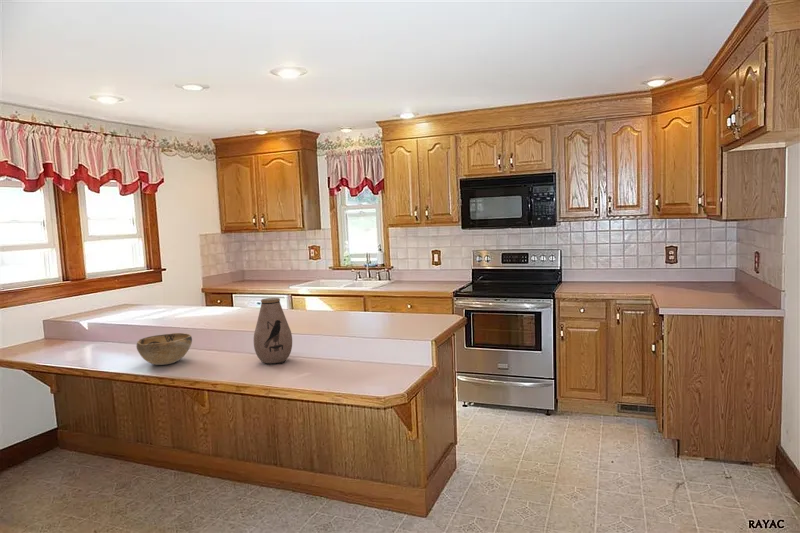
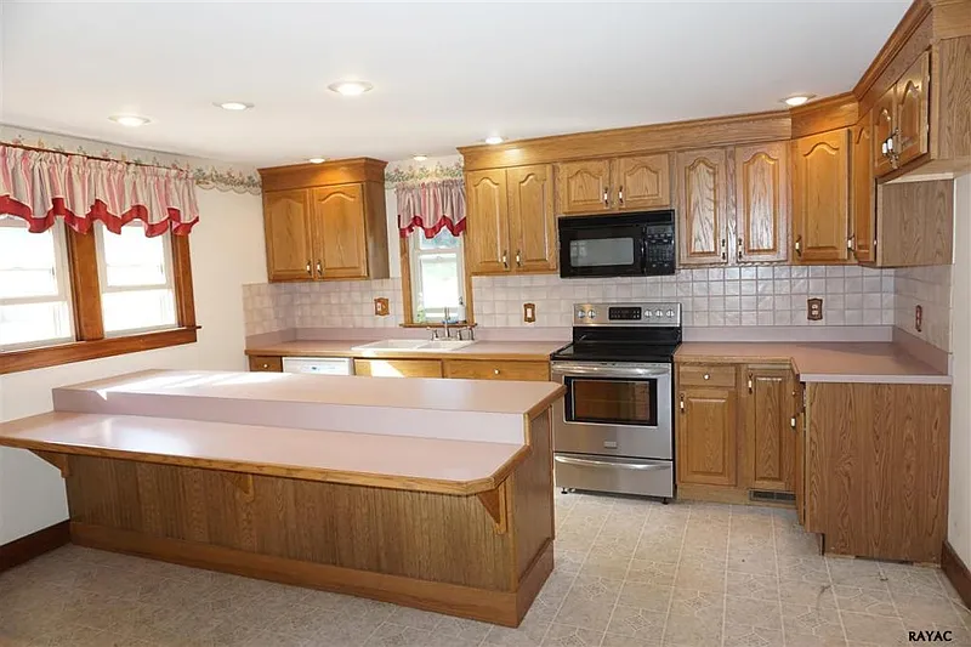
- vase [253,297,293,366]
- decorative bowl [135,332,193,366]
